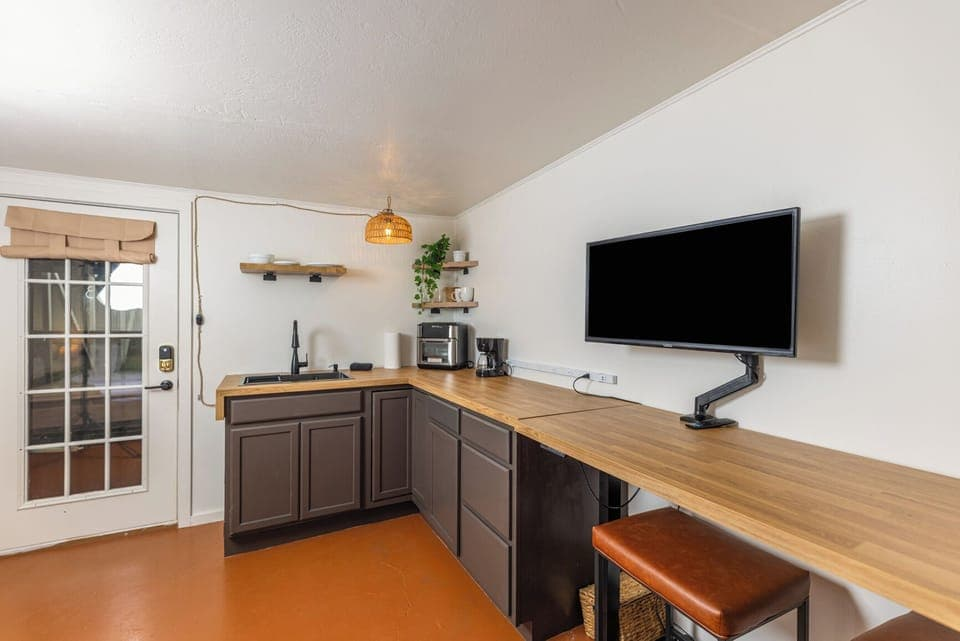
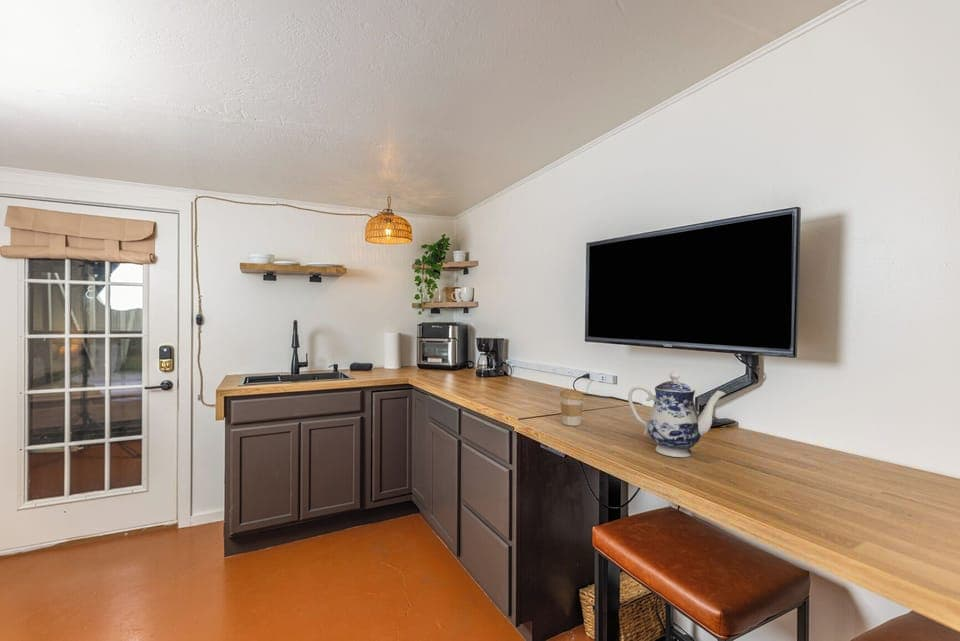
+ teapot [627,370,726,458]
+ coffee cup [559,388,585,427]
